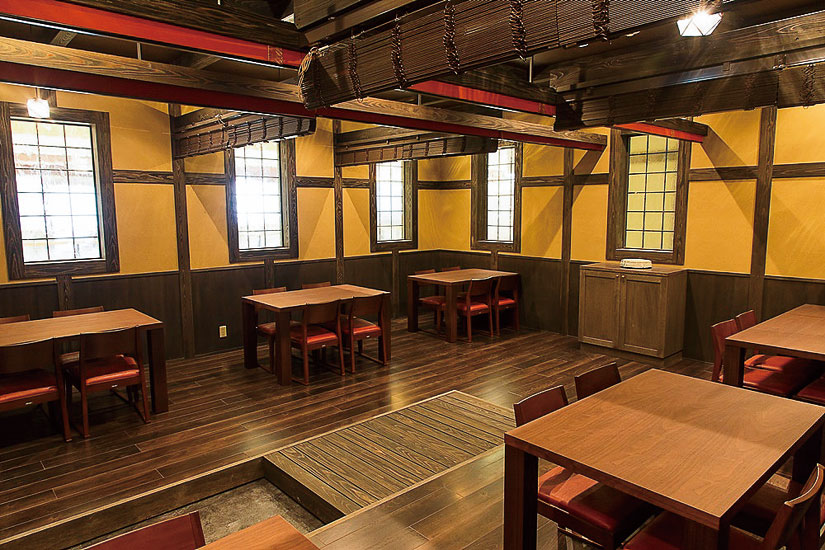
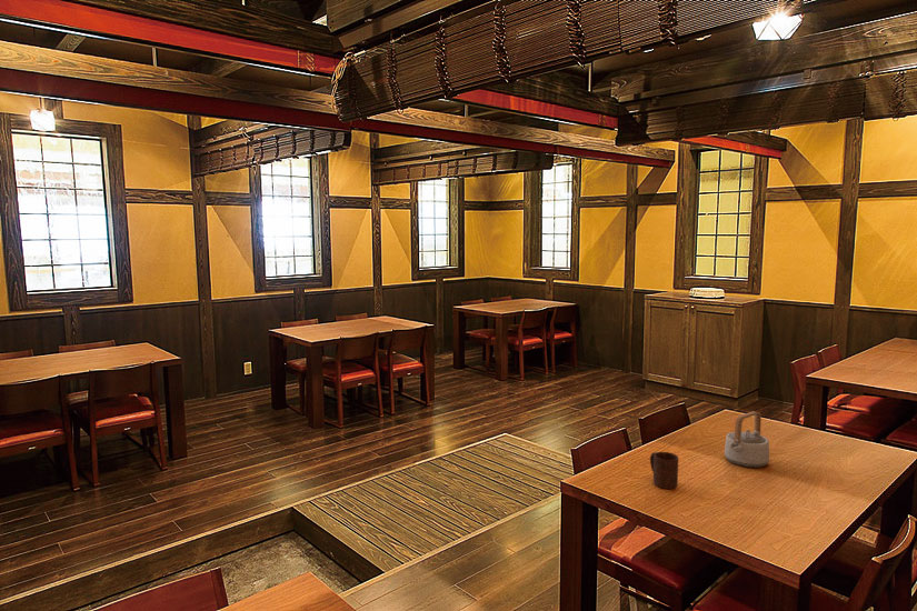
+ teapot [724,410,770,469]
+ cup [649,451,679,490]
